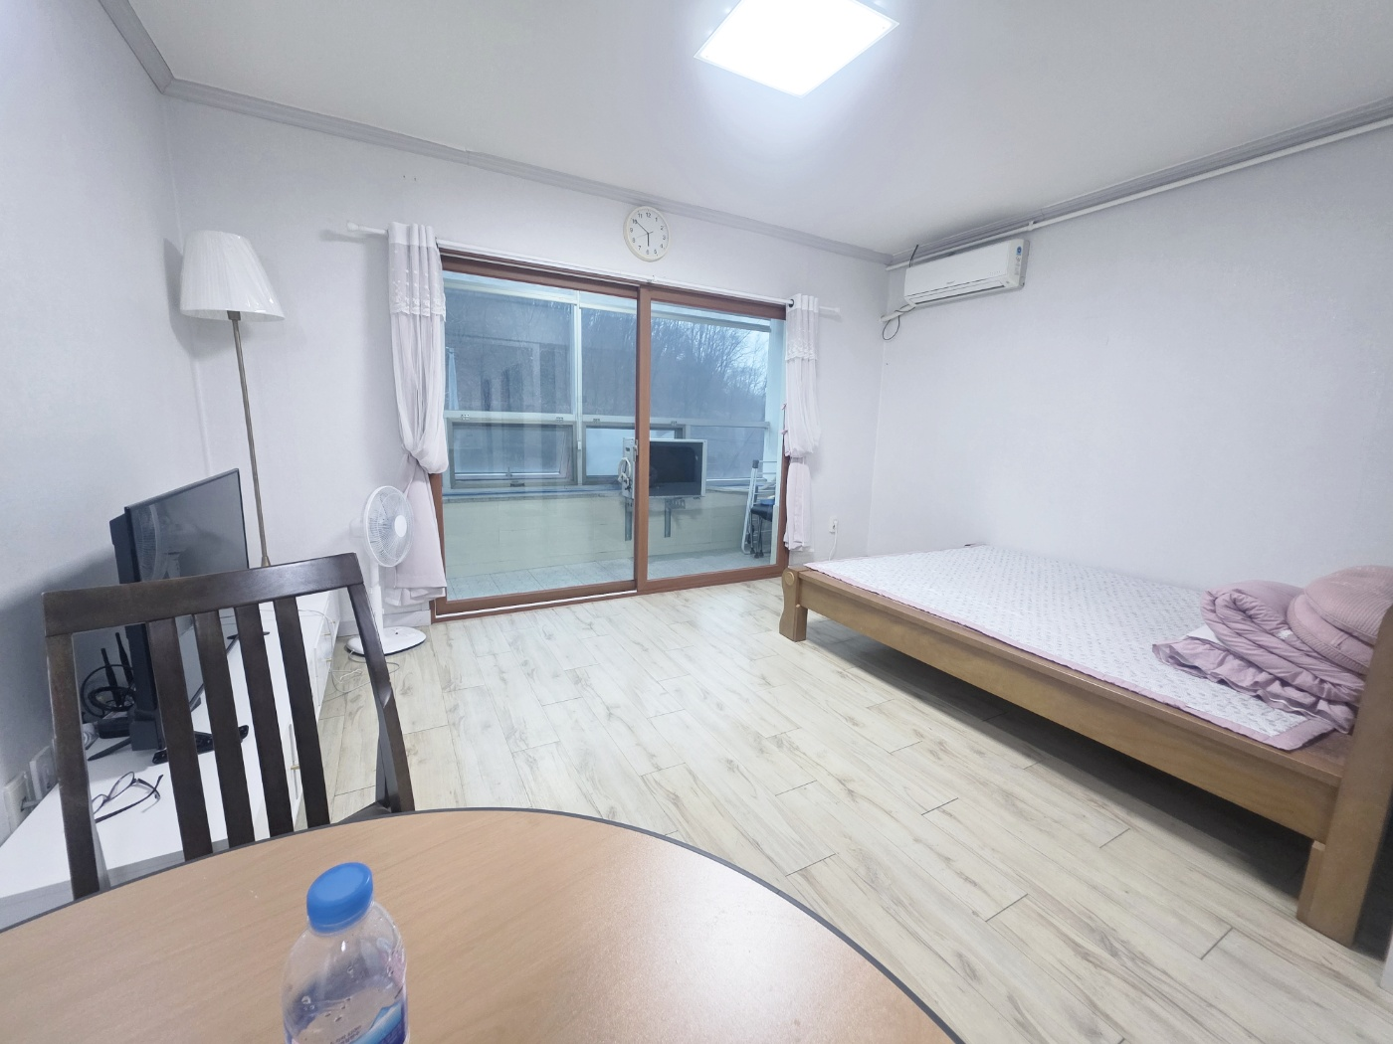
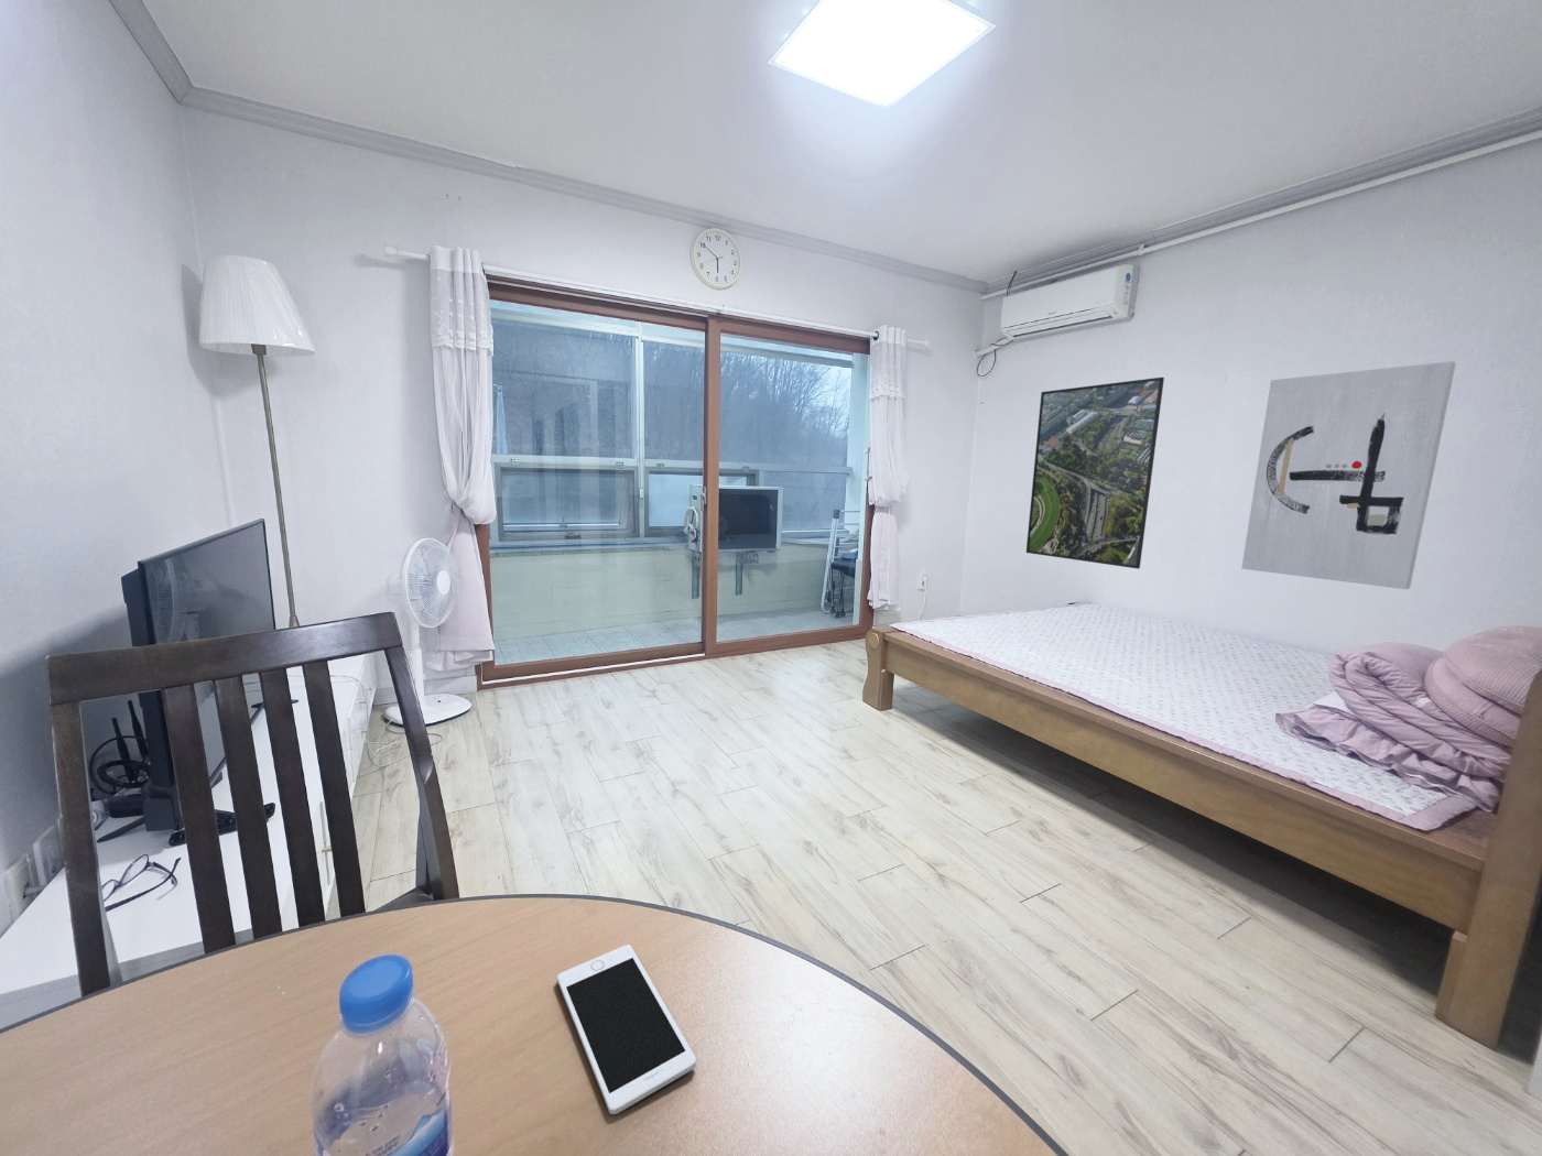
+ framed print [1026,376,1166,571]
+ wall art [1240,359,1457,590]
+ cell phone [556,943,697,1115]
